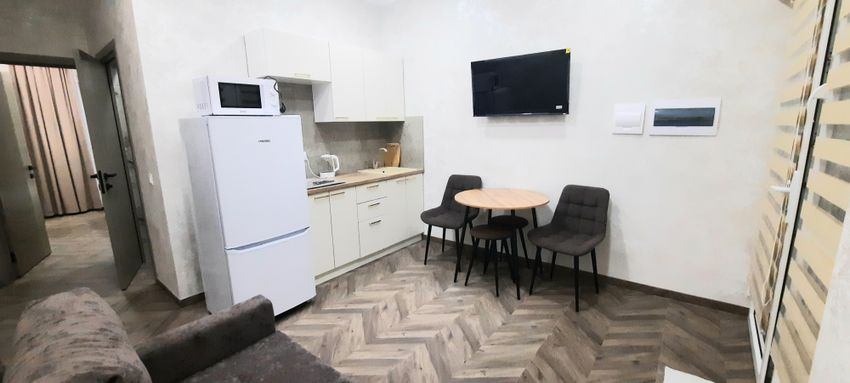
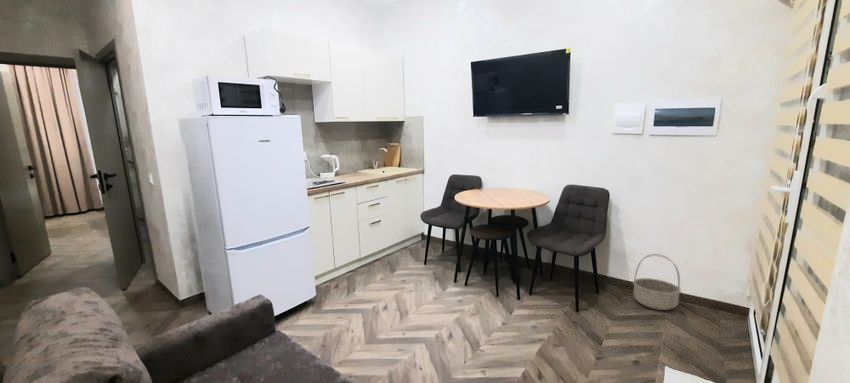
+ basket [632,253,682,311]
